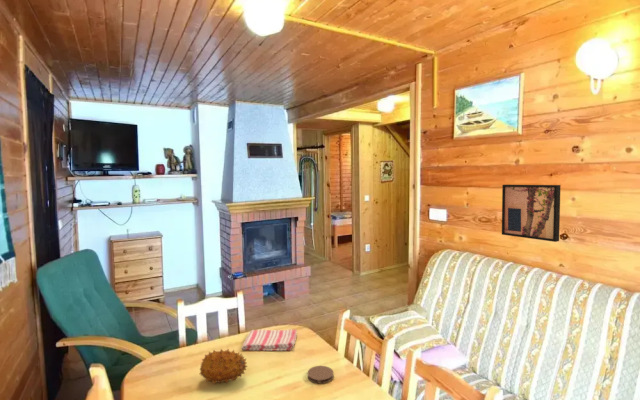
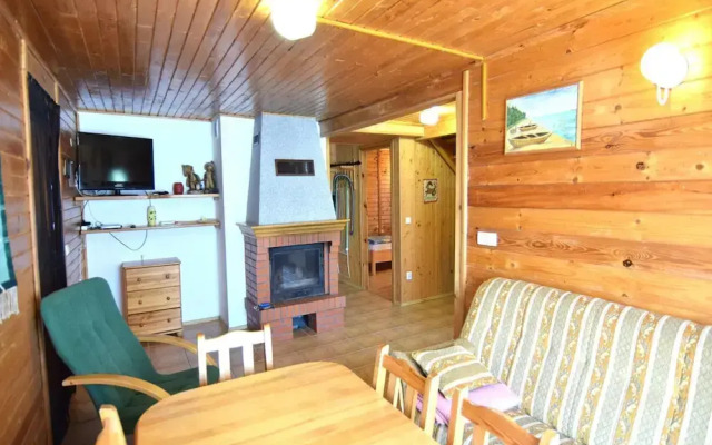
- dish towel [241,328,298,352]
- wall art [501,184,562,243]
- fruit [199,348,248,385]
- coaster [306,365,334,384]
